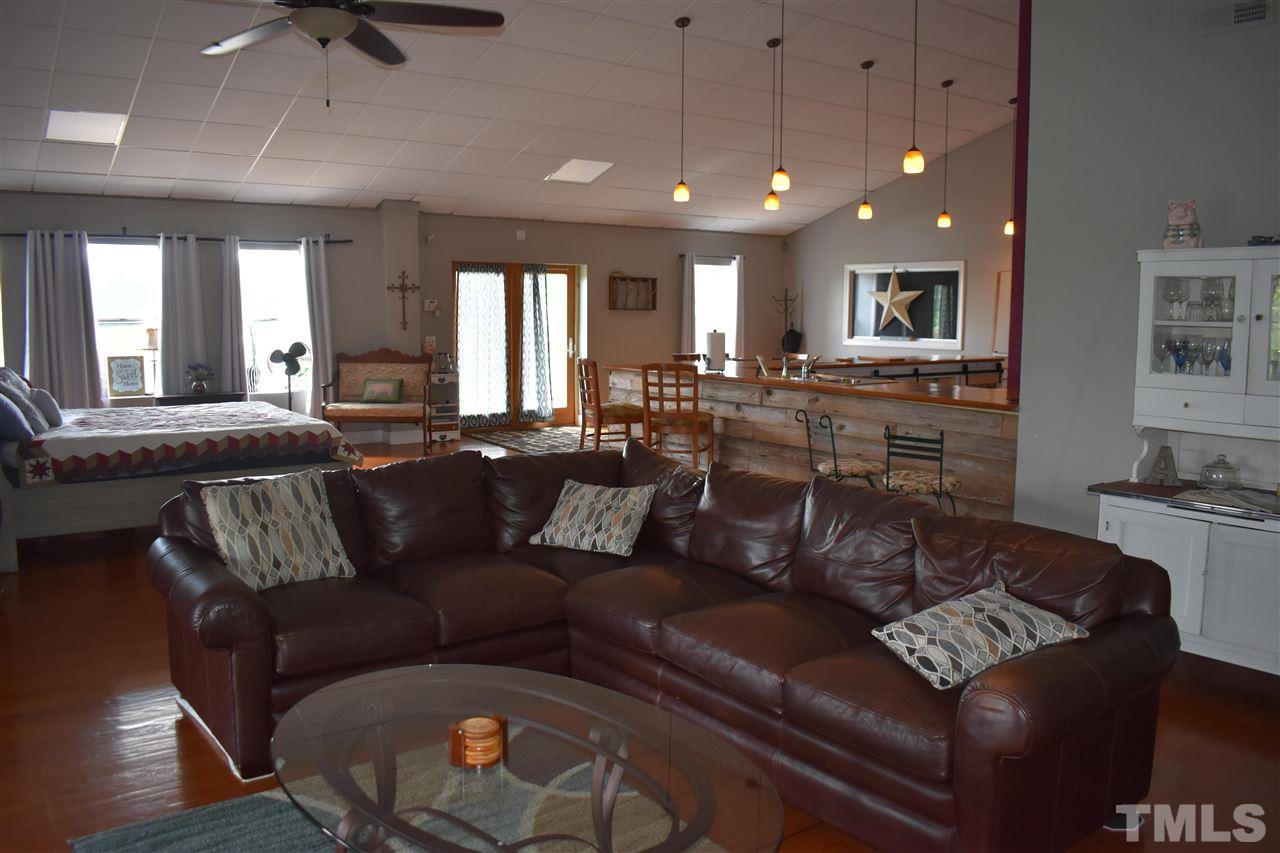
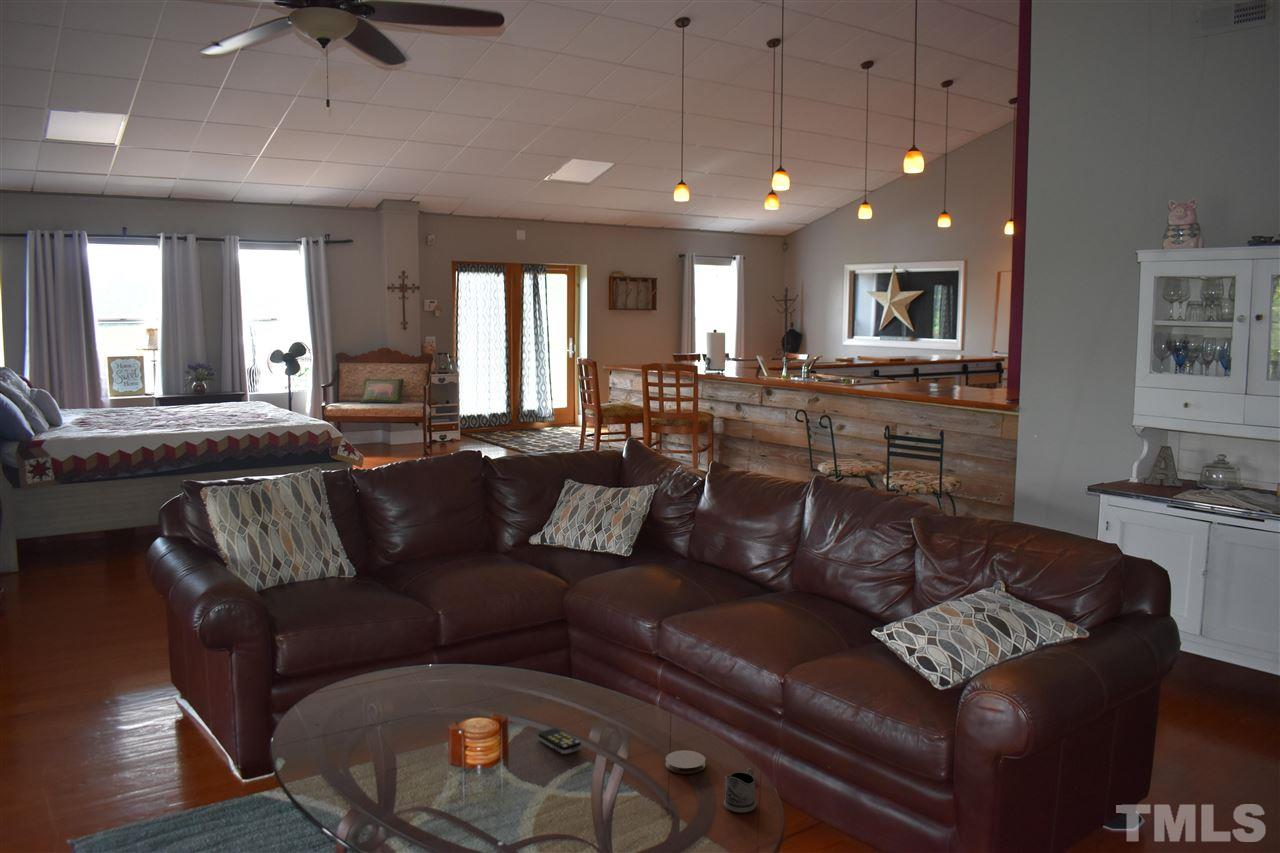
+ remote control [537,727,582,755]
+ coaster [664,749,707,775]
+ tea glass holder [723,767,757,813]
